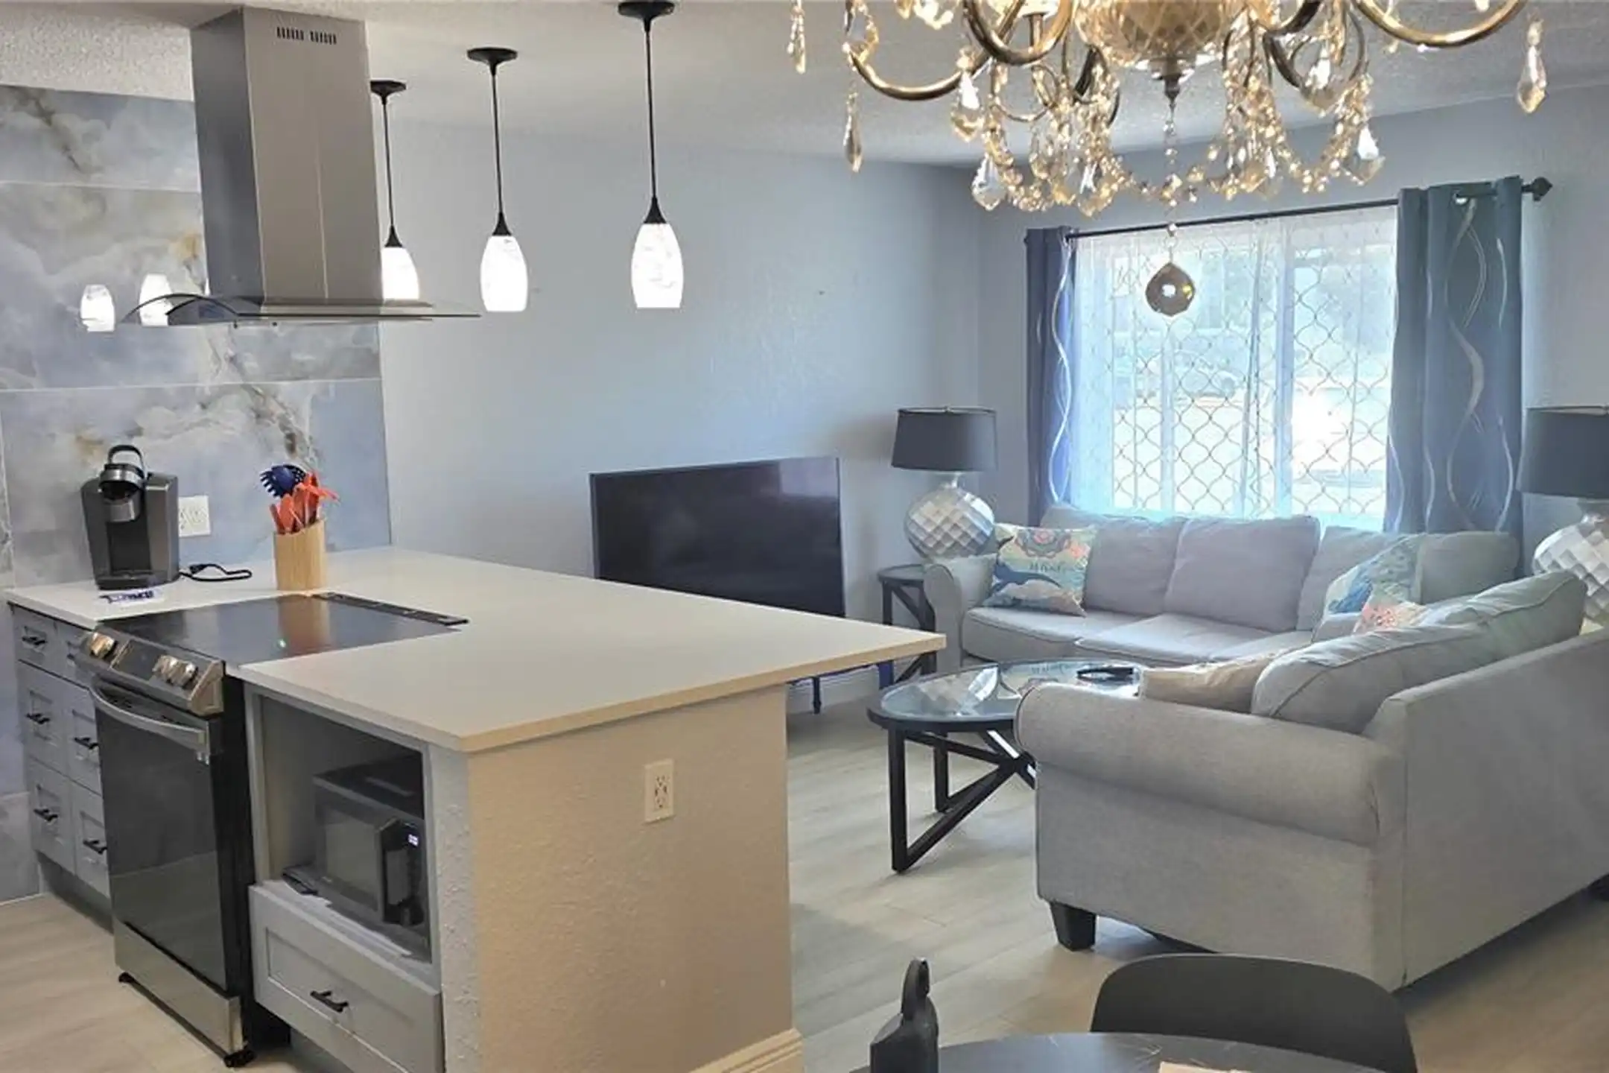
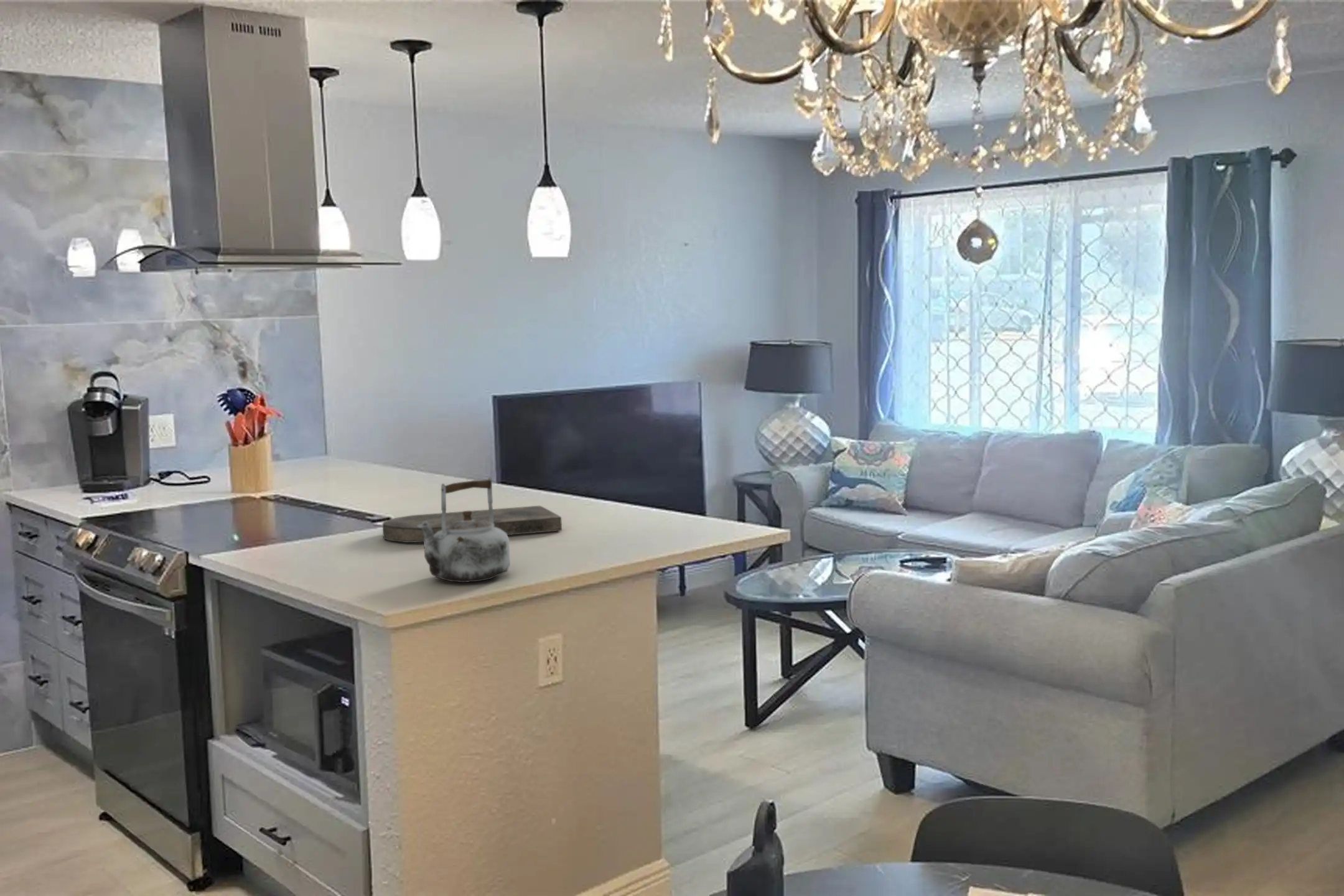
+ cutting board [382,505,562,543]
+ kettle [418,477,511,583]
